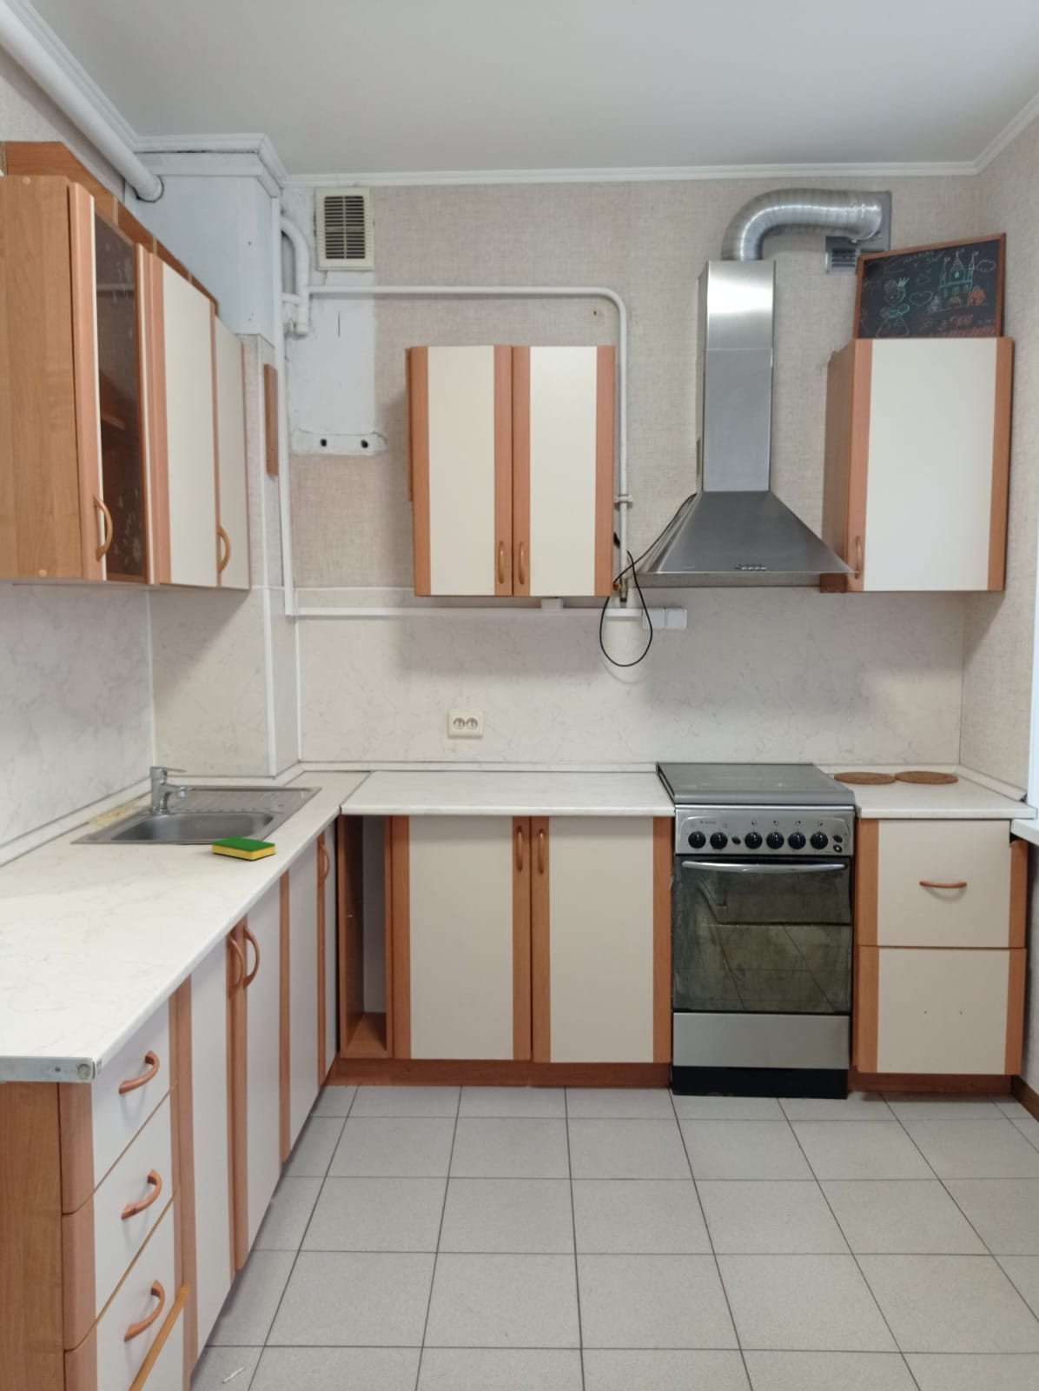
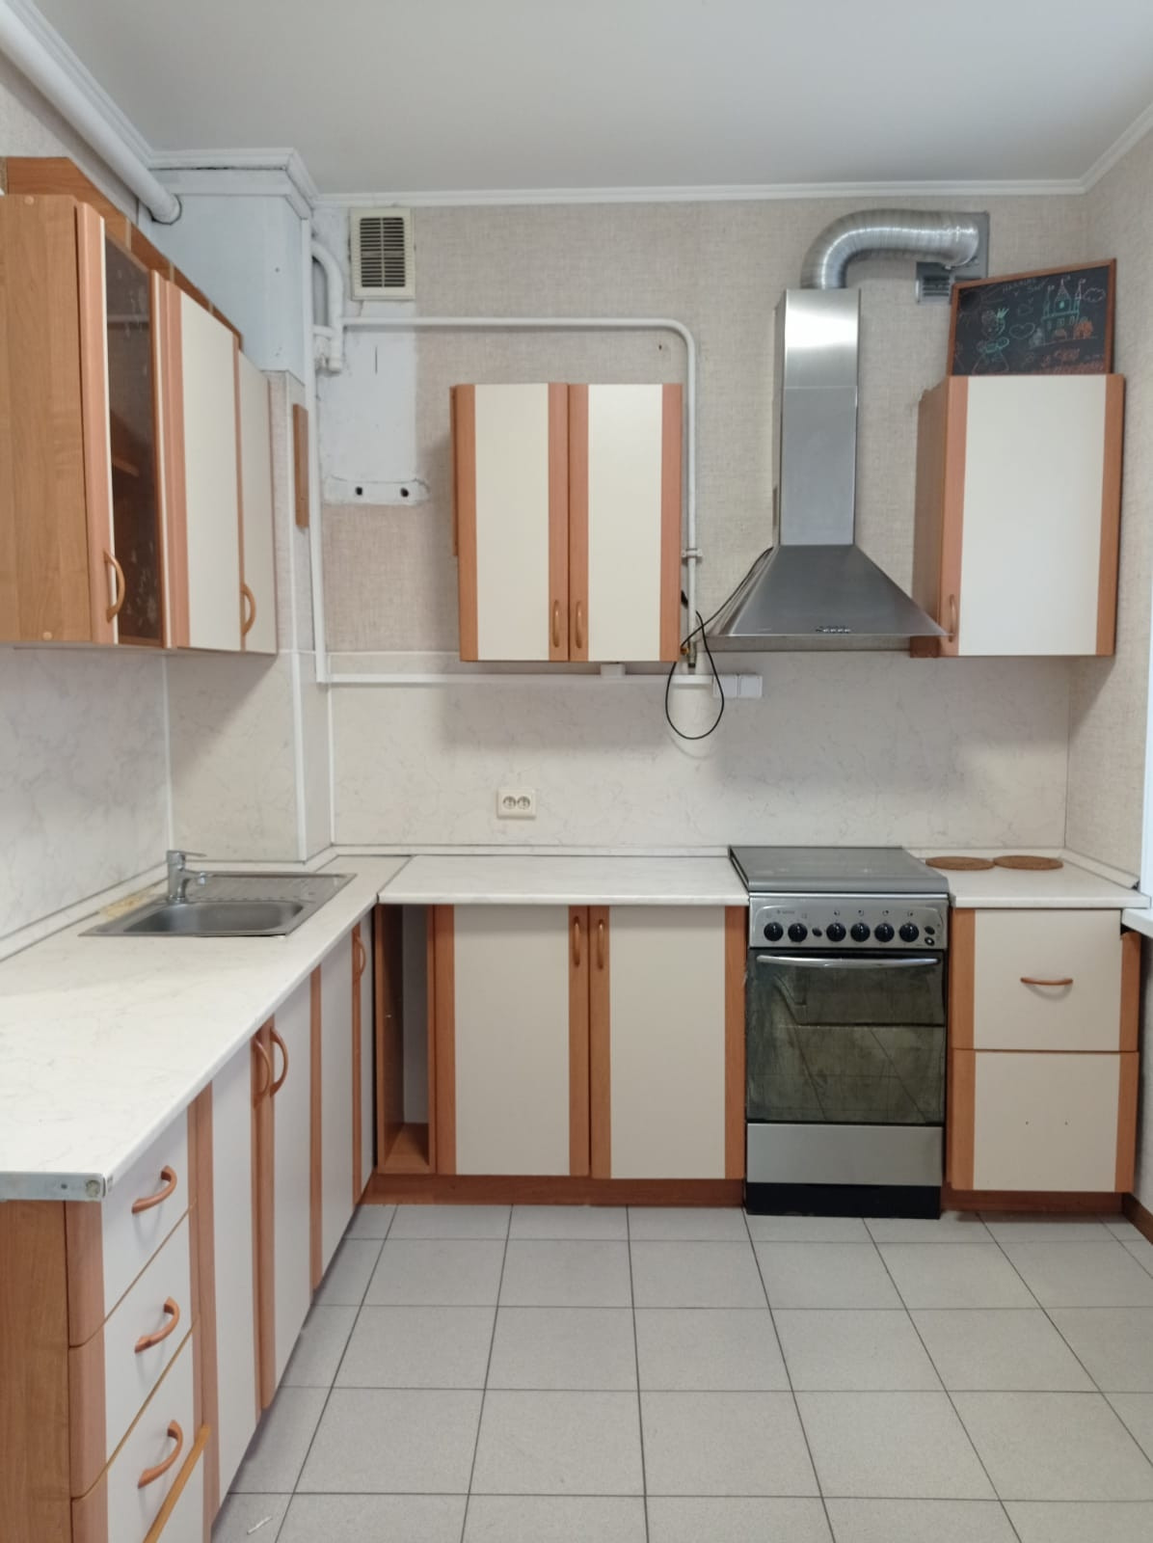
- dish sponge [211,835,276,860]
